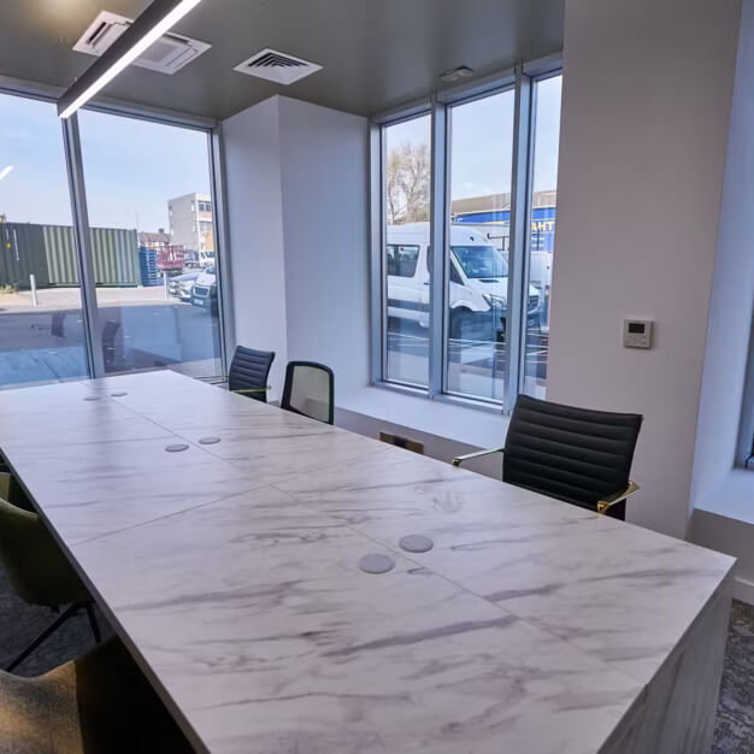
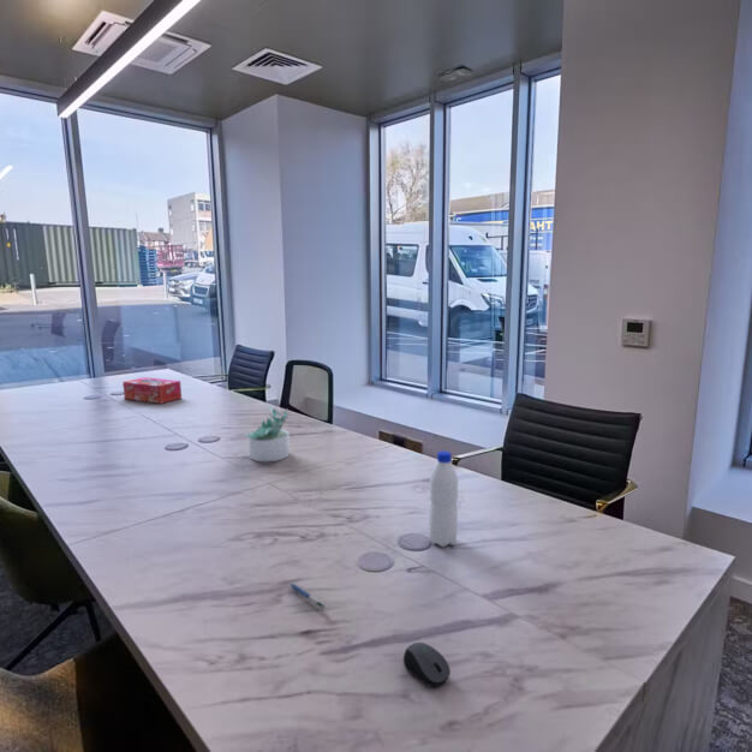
+ succulent plant [245,405,291,462]
+ tissue box [121,376,183,405]
+ computer mouse [402,641,452,688]
+ pen [290,583,327,610]
+ water bottle [428,450,459,548]
